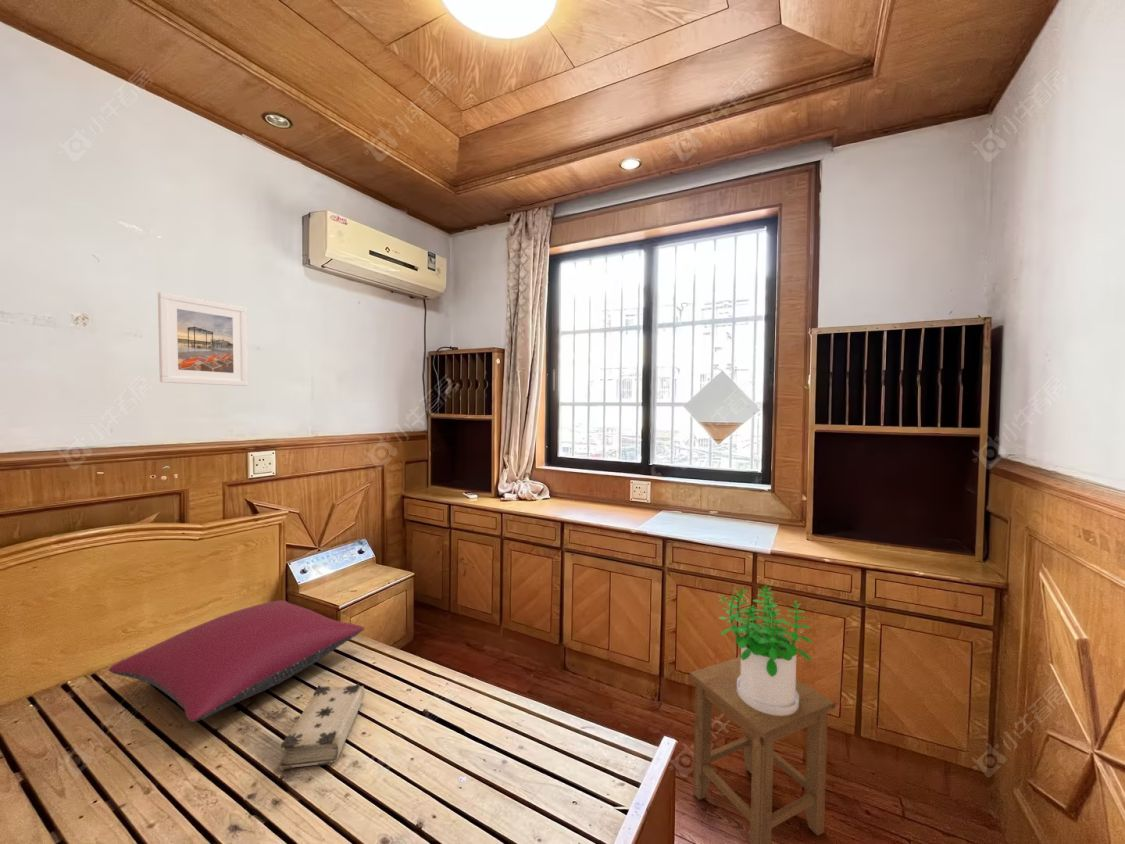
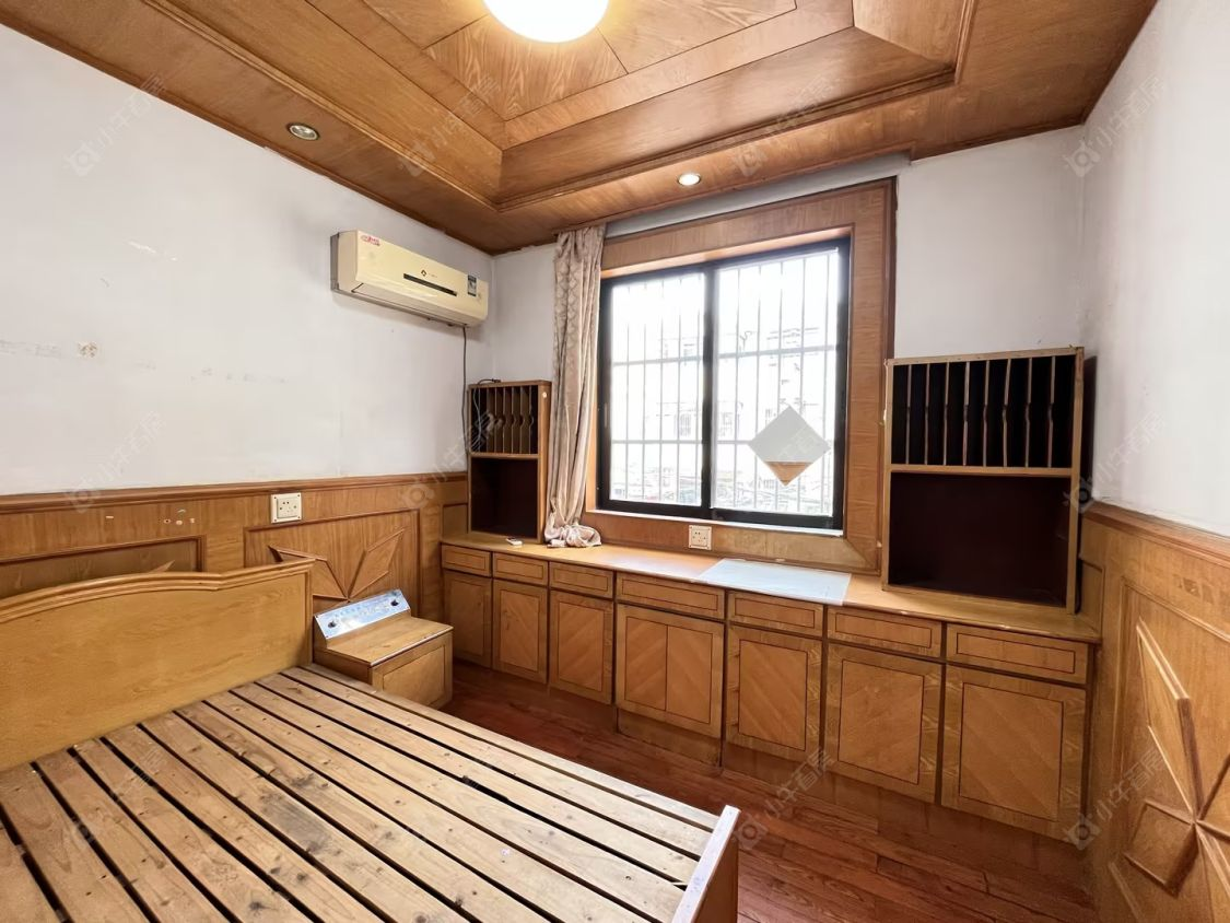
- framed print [157,291,249,387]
- pillow [108,599,365,723]
- stool [689,656,836,844]
- book [278,683,366,772]
- potted plant [718,584,813,716]
